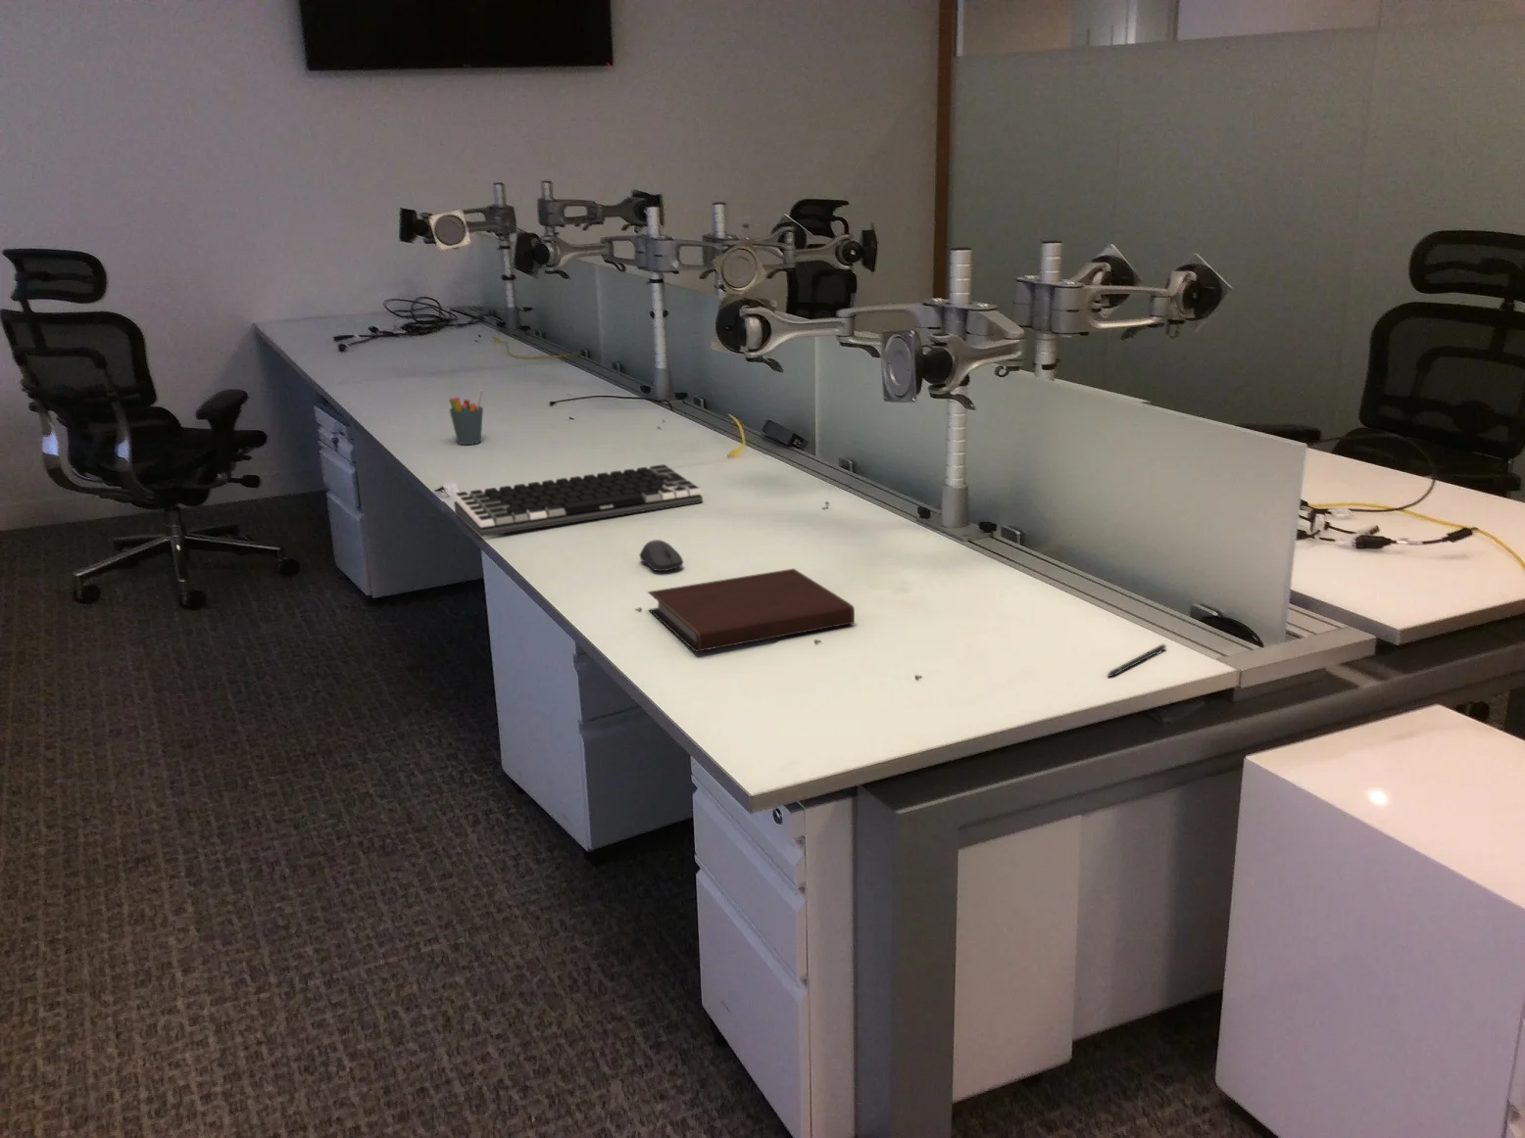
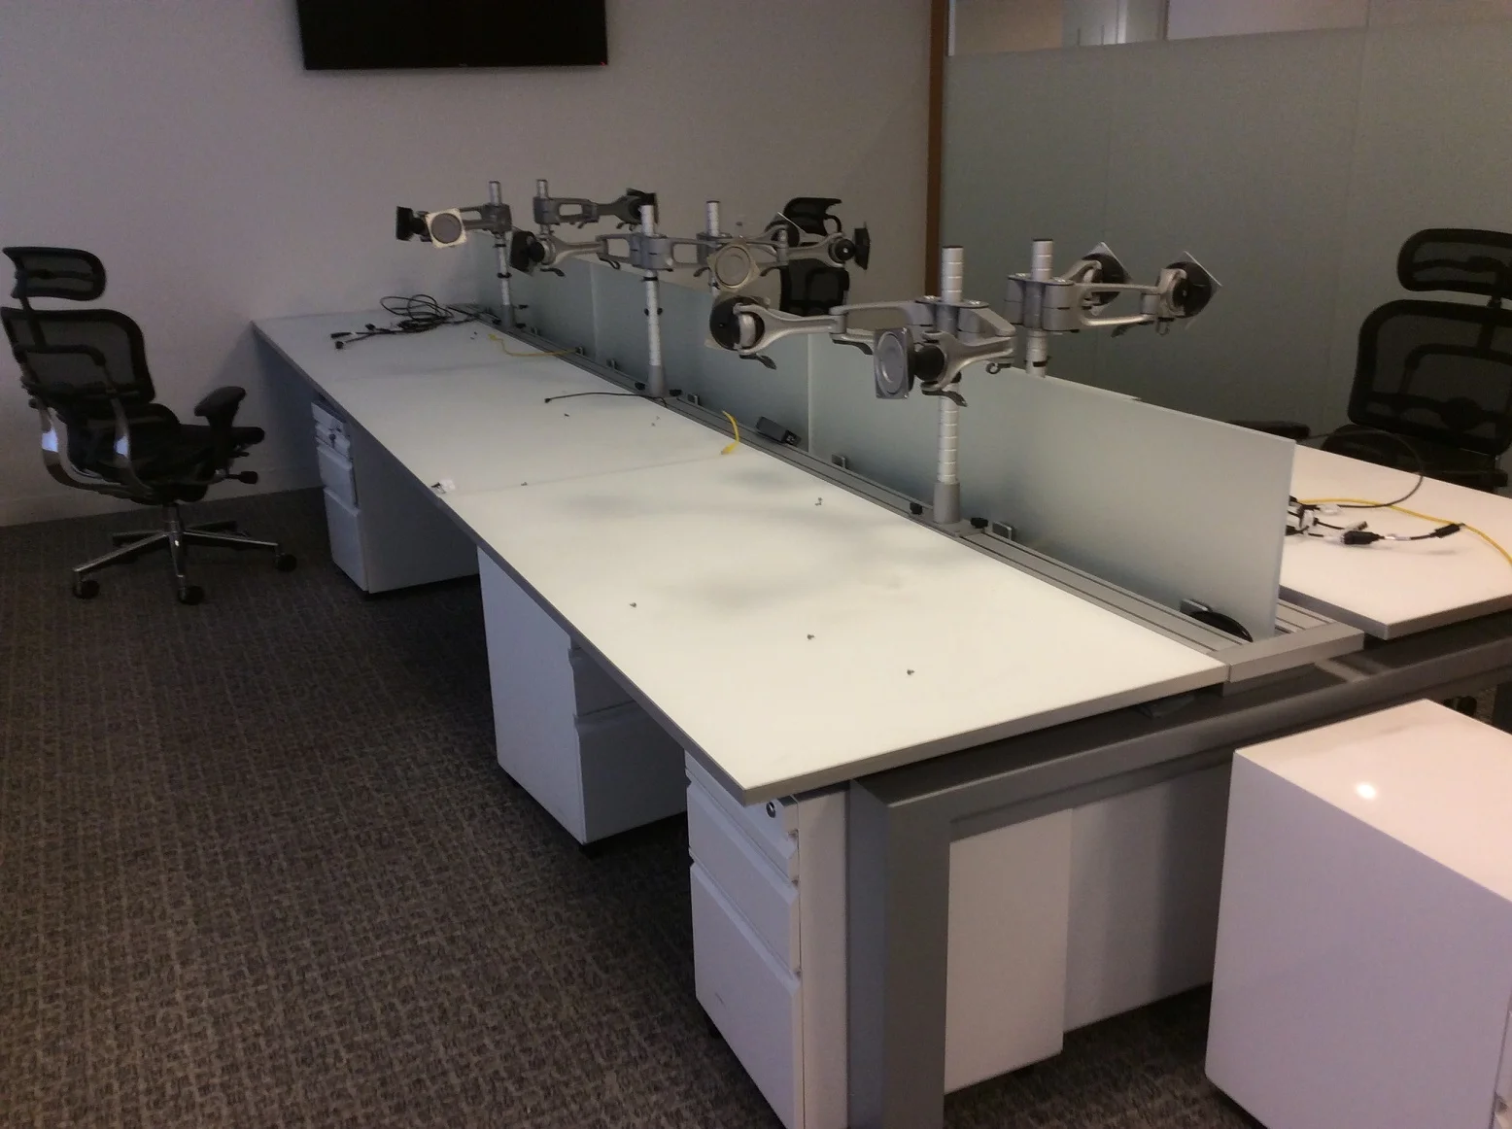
- notebook [647,568,855,653]
- pen holder [447,388,484,446]
- computer mouse [638,539,684,571]
- computer keyboard [453,464,703,538]
- pen [1105,643,1167,678]
